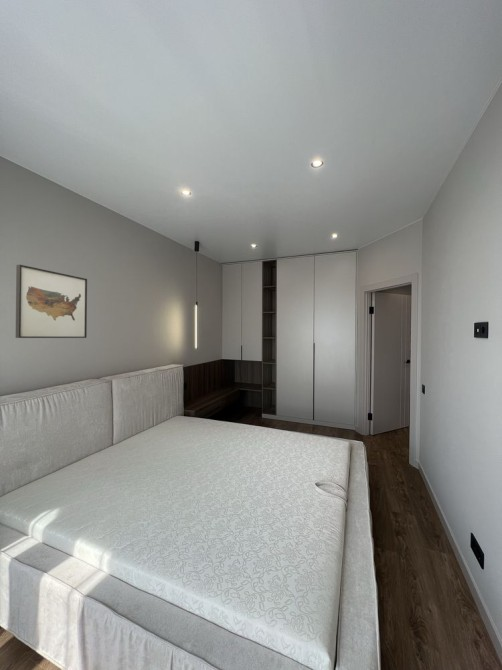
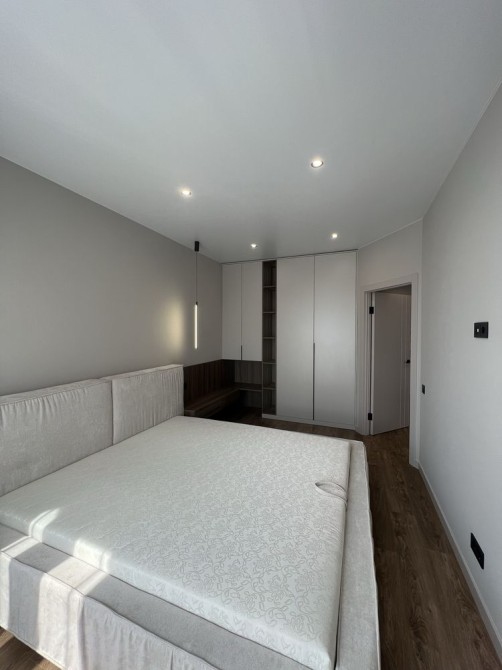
- wall art [15,264,88,339]
